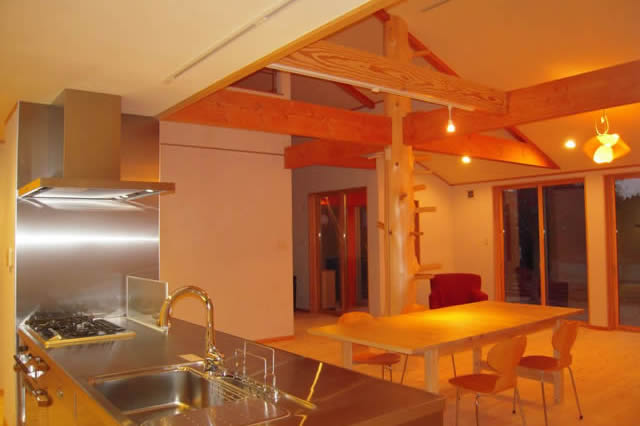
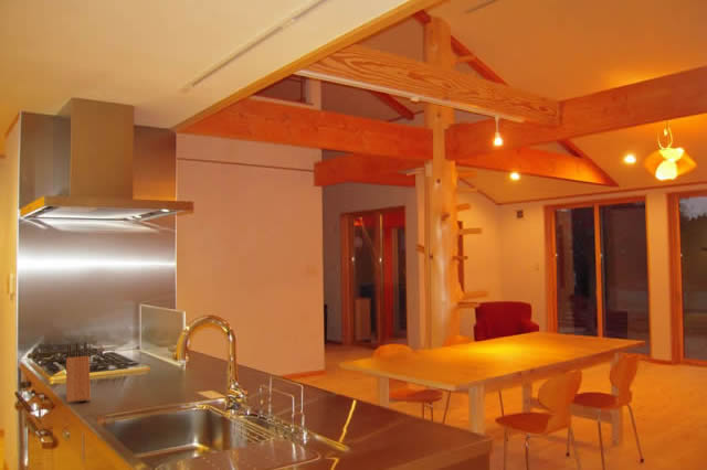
+ knife block [65,341,92,404]
